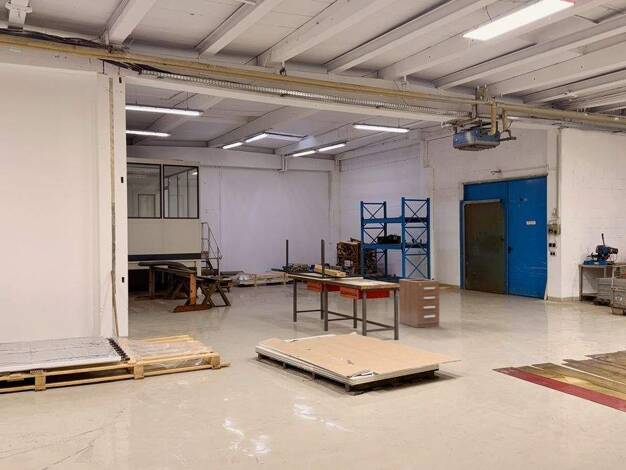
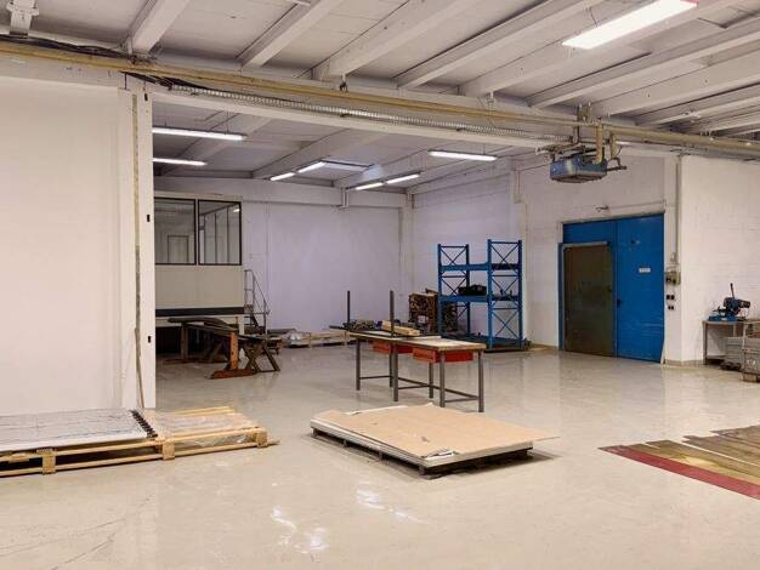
- filing cabinet [398,277,440,329]
